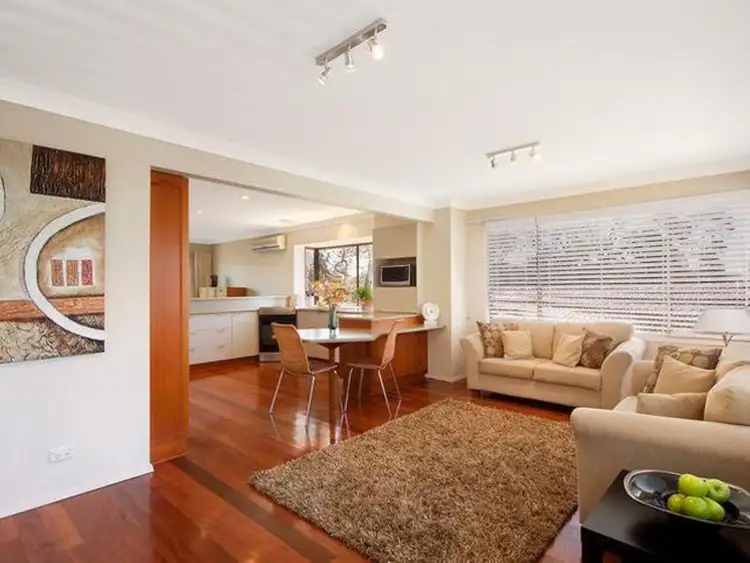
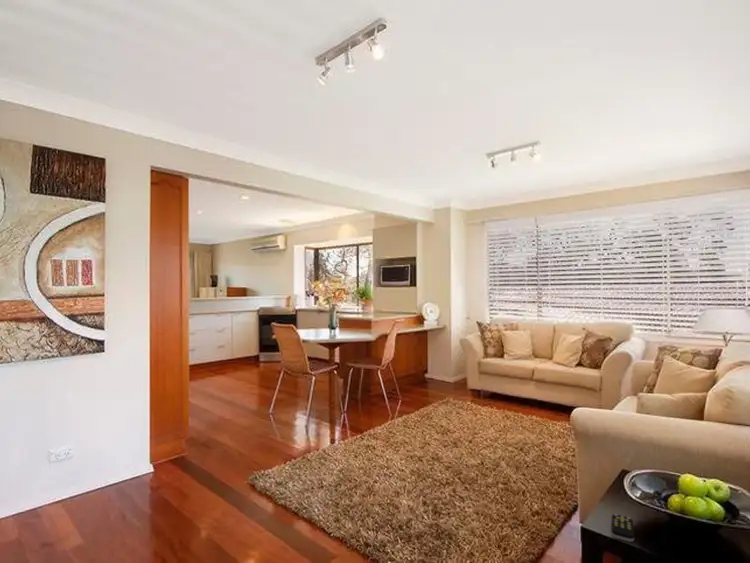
+ remote control [610,513,635,543]
